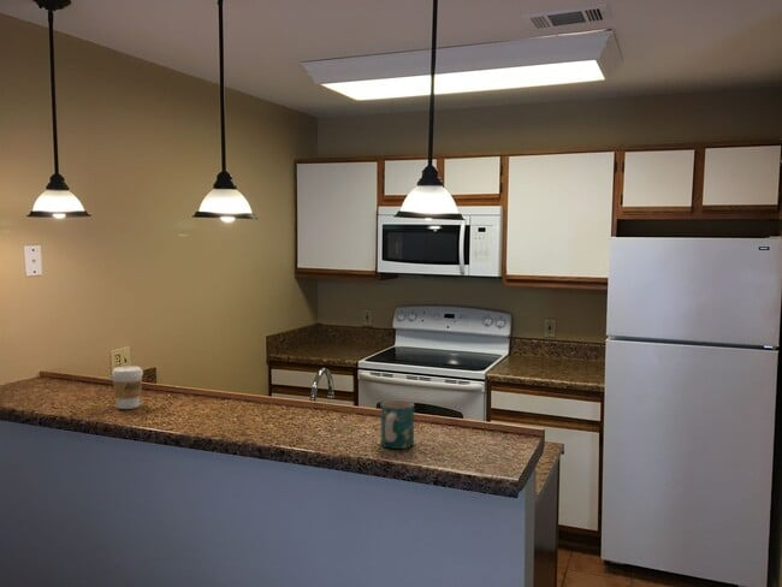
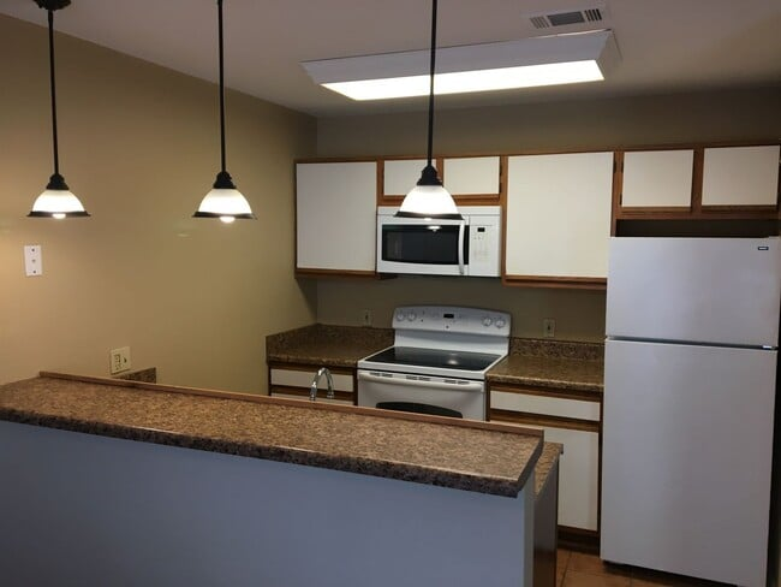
- coffee cup [111,364,144,410]
- mug [379,399,415,450]
